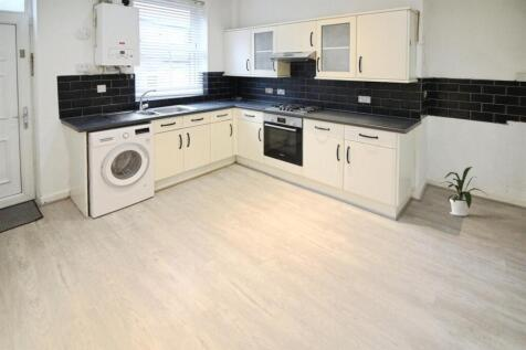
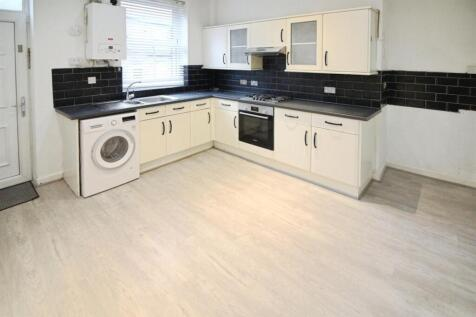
- house plant [440,166,488,218]
